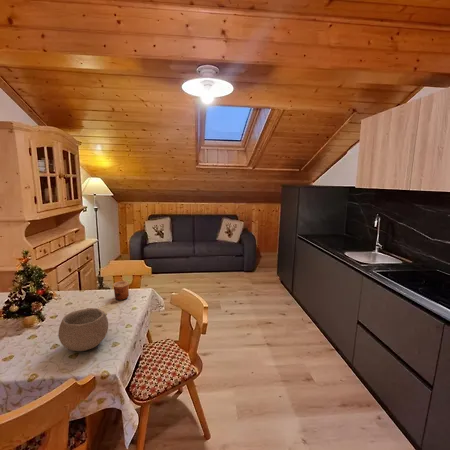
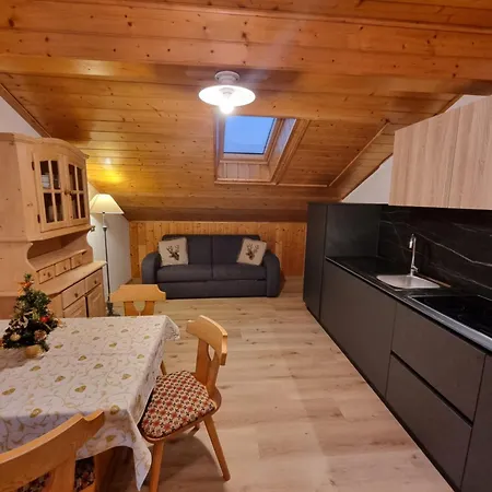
- bowl [57,307,109,352]
- cup [112,280,130,301]
